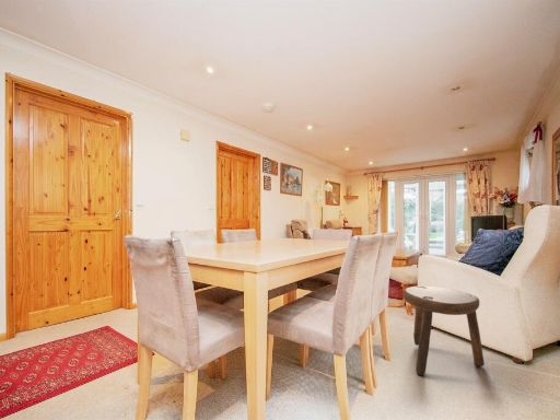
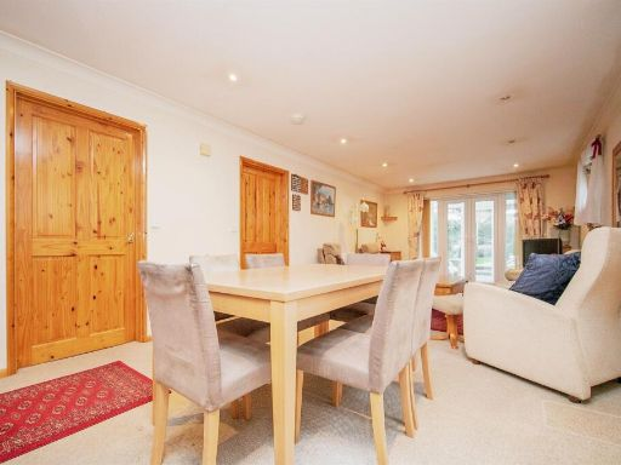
- stool [402,285,486,376]
